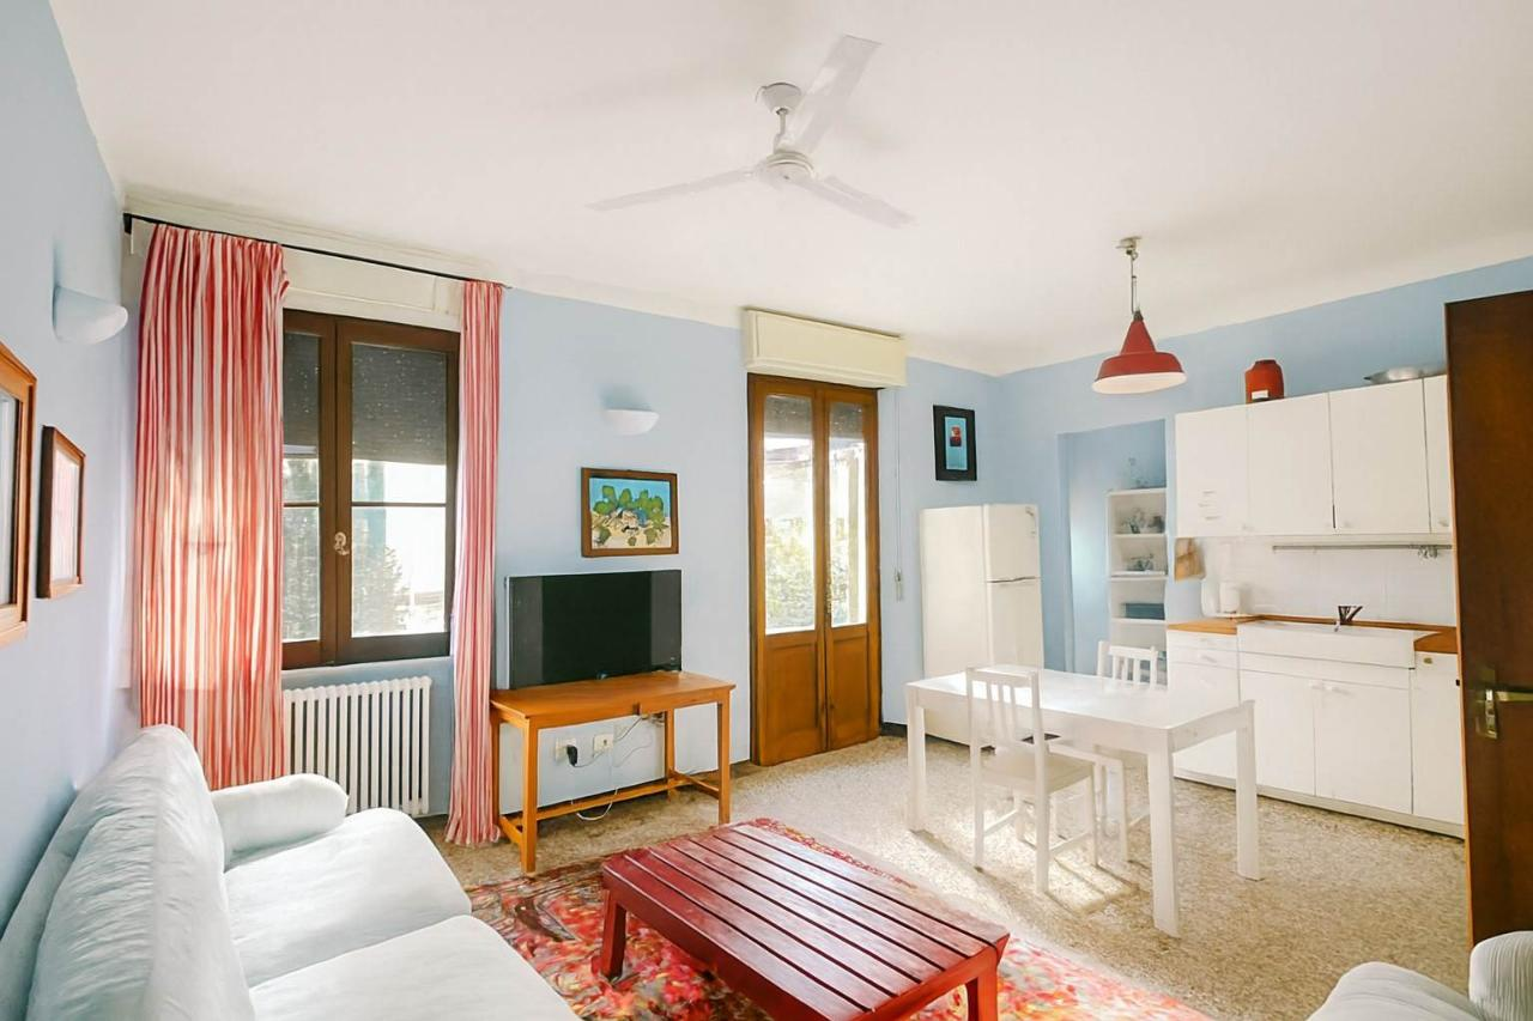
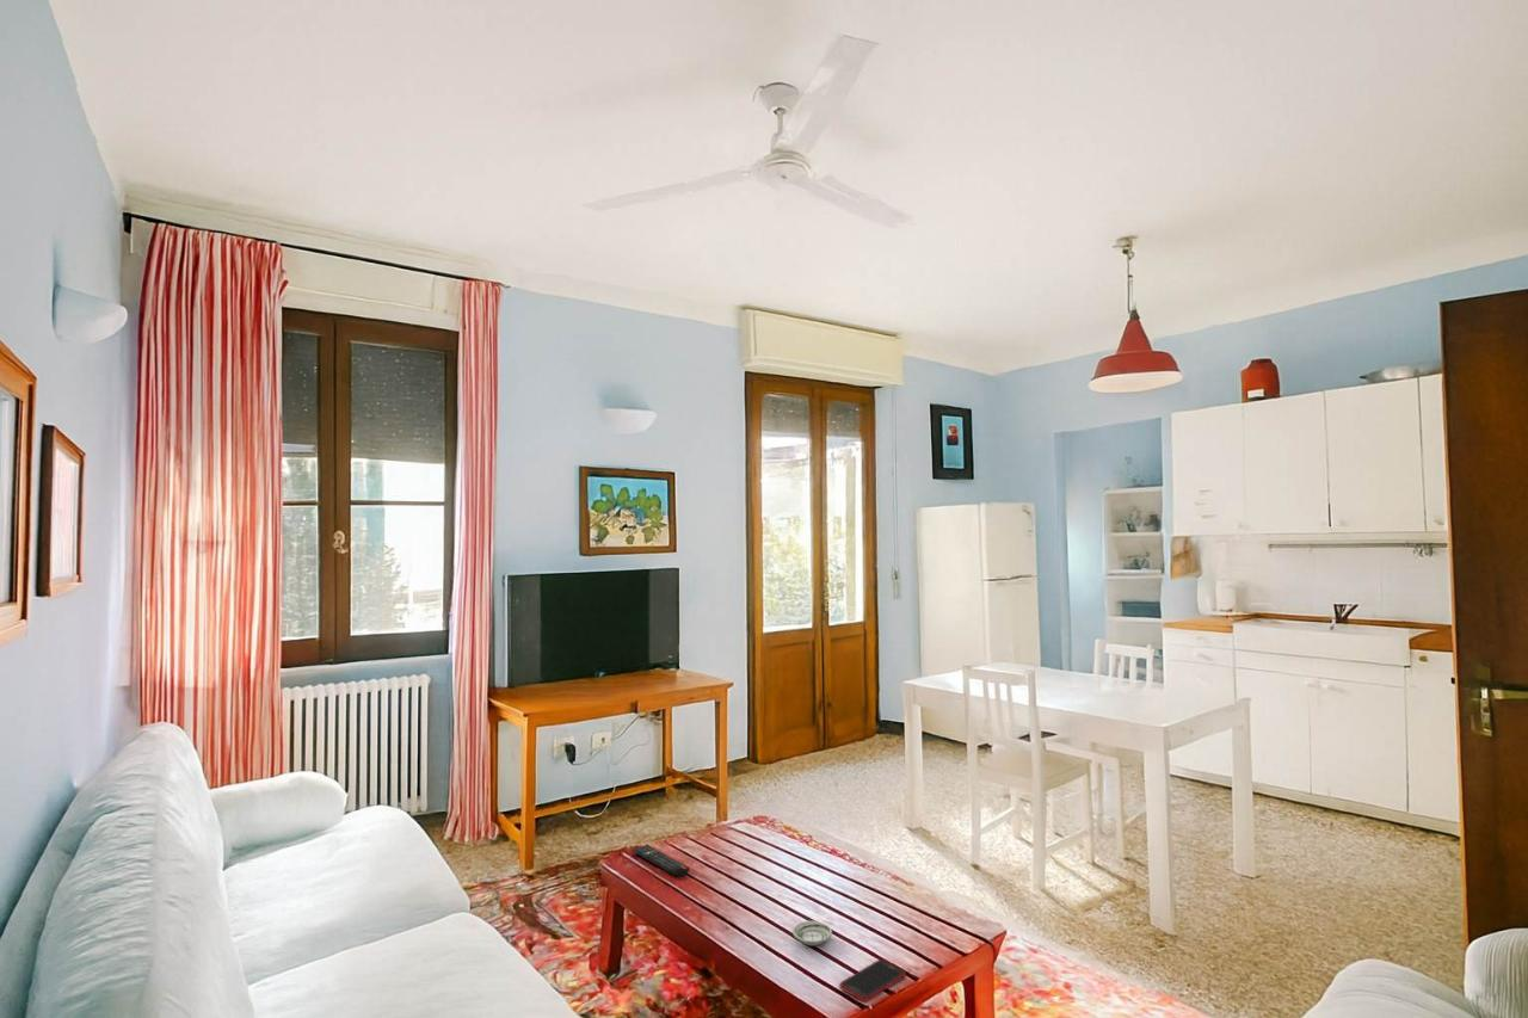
+ saucer [791,920,833,946]
+ cell phone [838,958,907,1002]
+ remote control [631,844,690,878]
